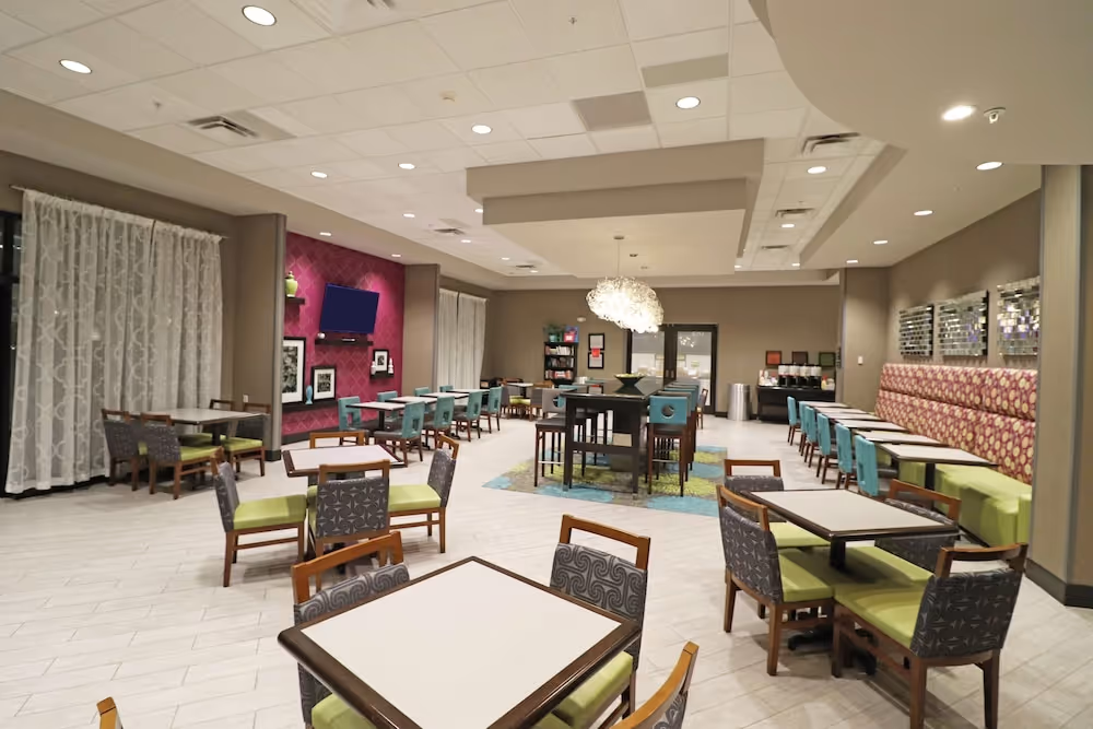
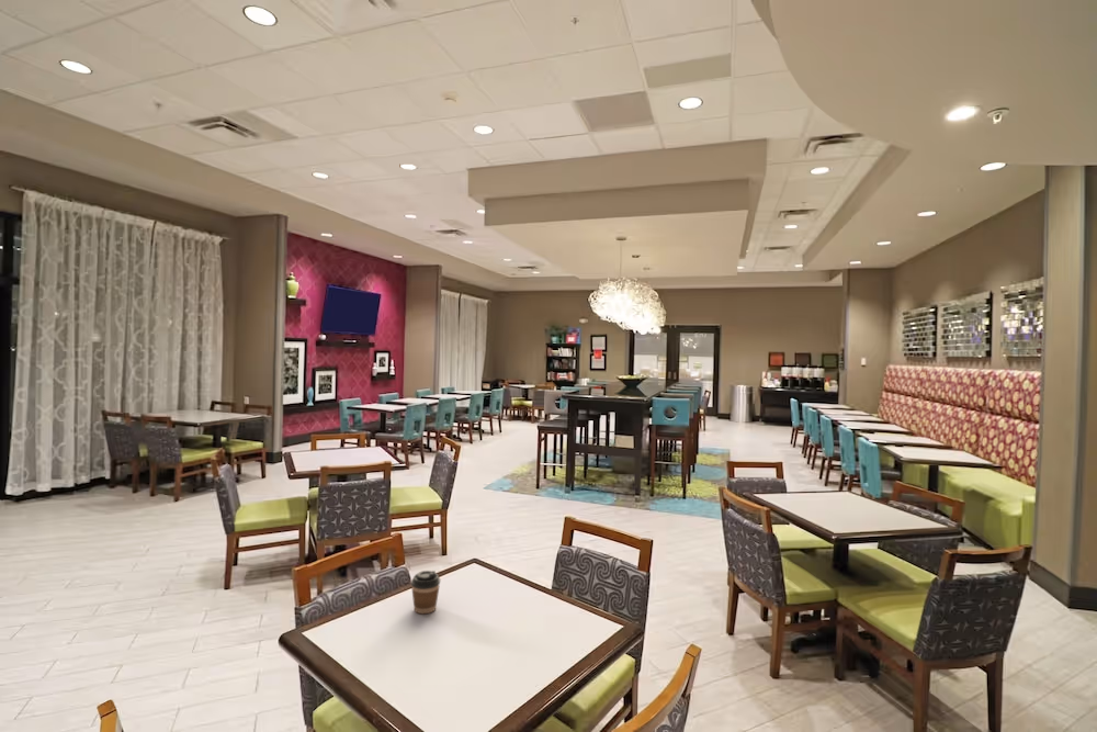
+ coffee cup [410,570,441,615]
